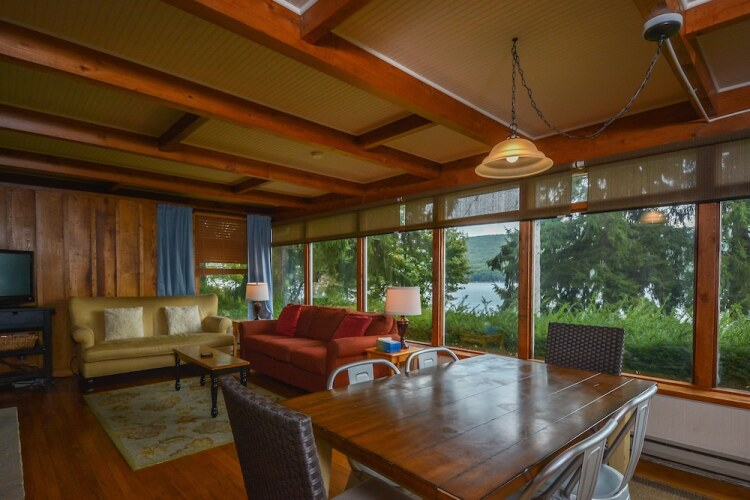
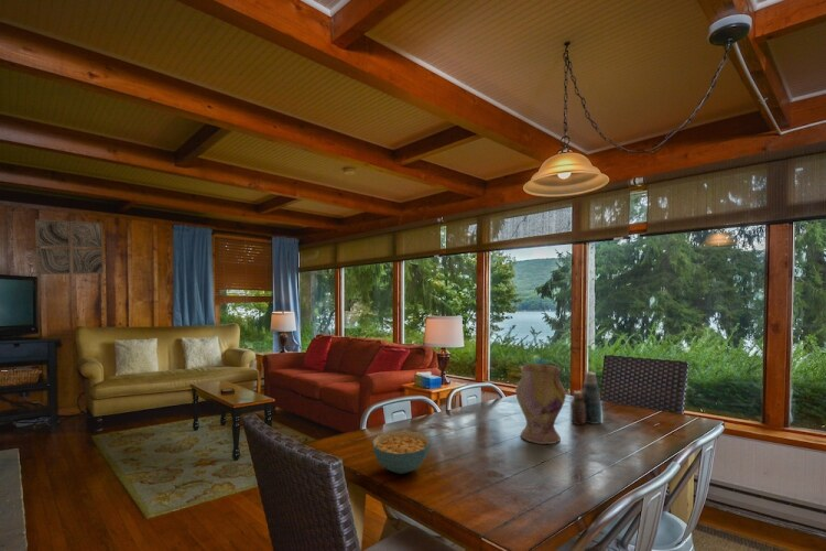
+ wall art [34,218,105,276]
+ bottle [569,370,602,425]
+ vase [514,363,567,445]
+ cereal bowl [371,430,432,475]
